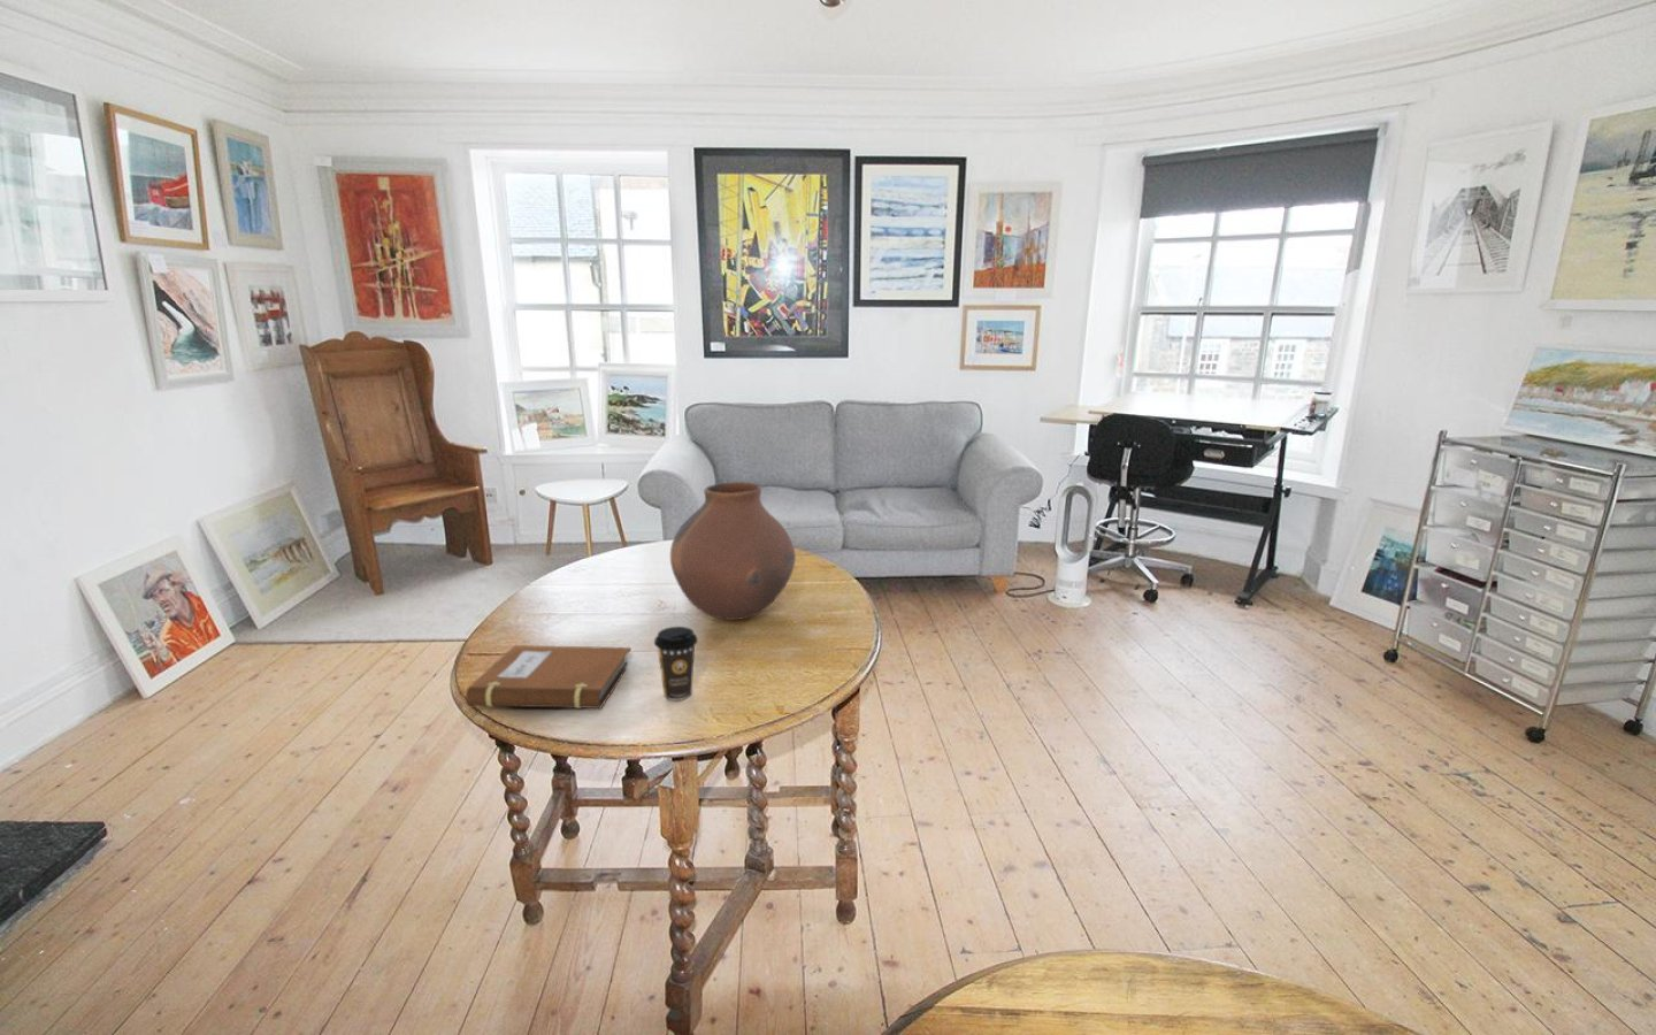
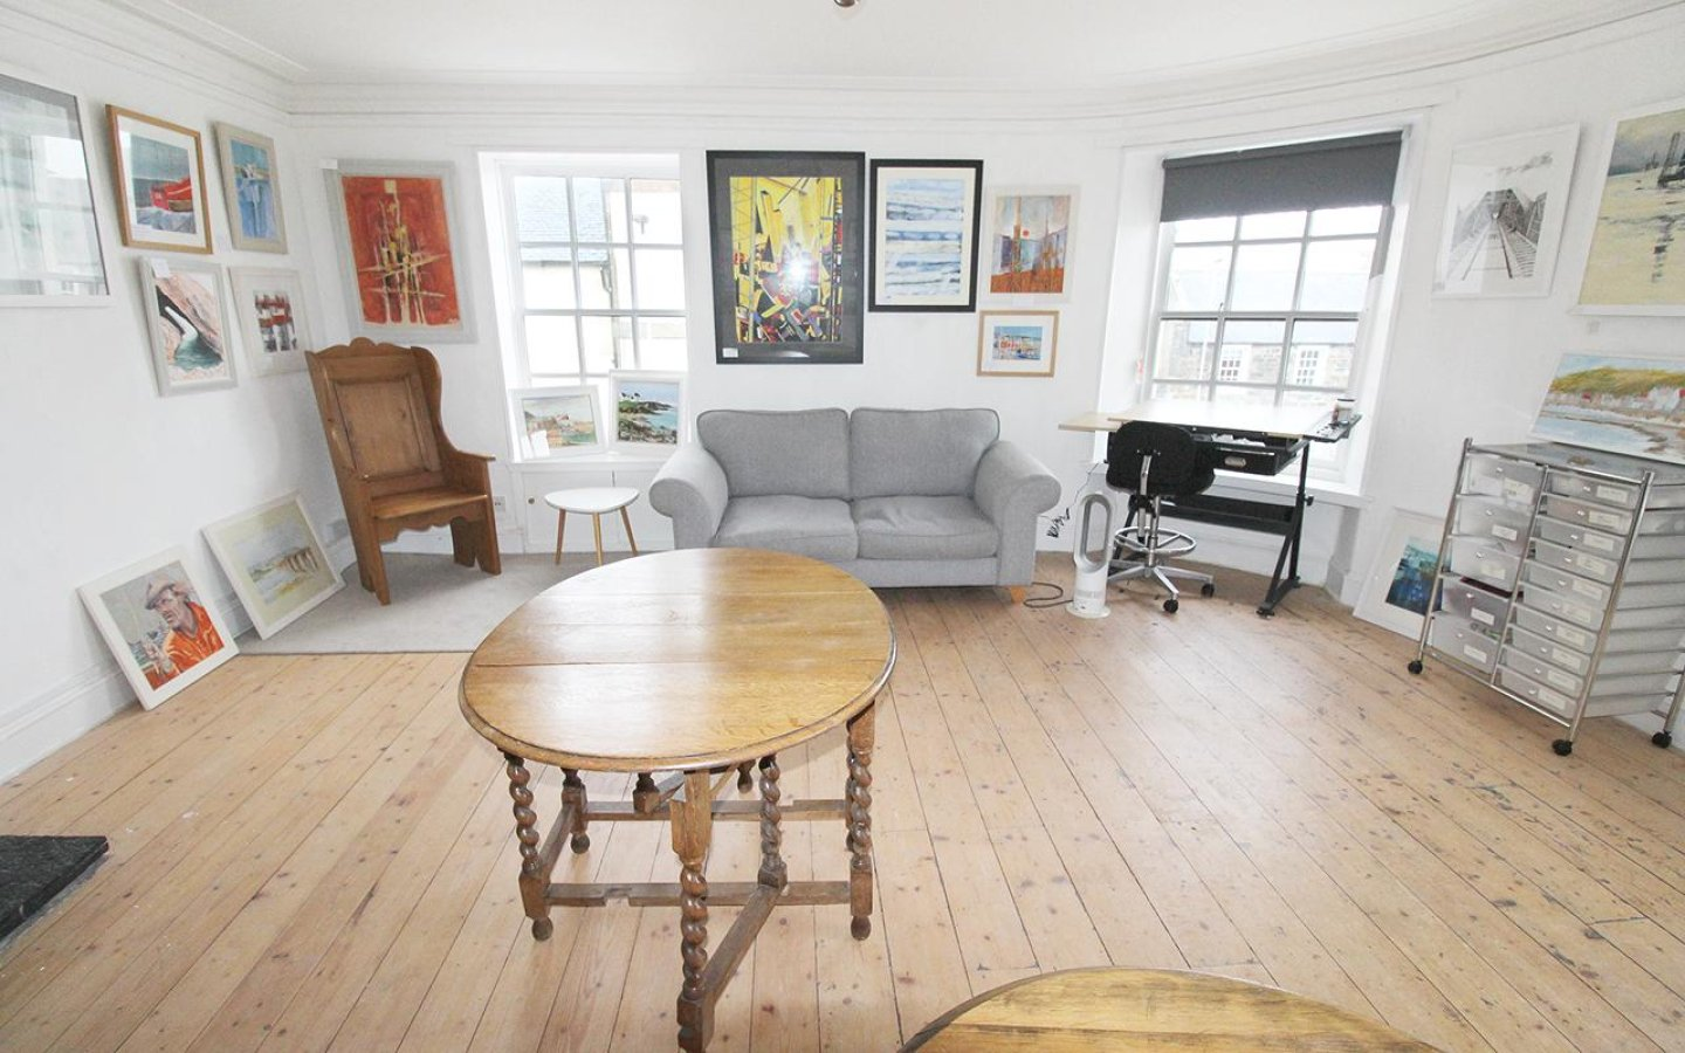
- notebook [465,644,633,709]
- coffee cup [653,626,699,701]
- vase [669,481,796,621]
